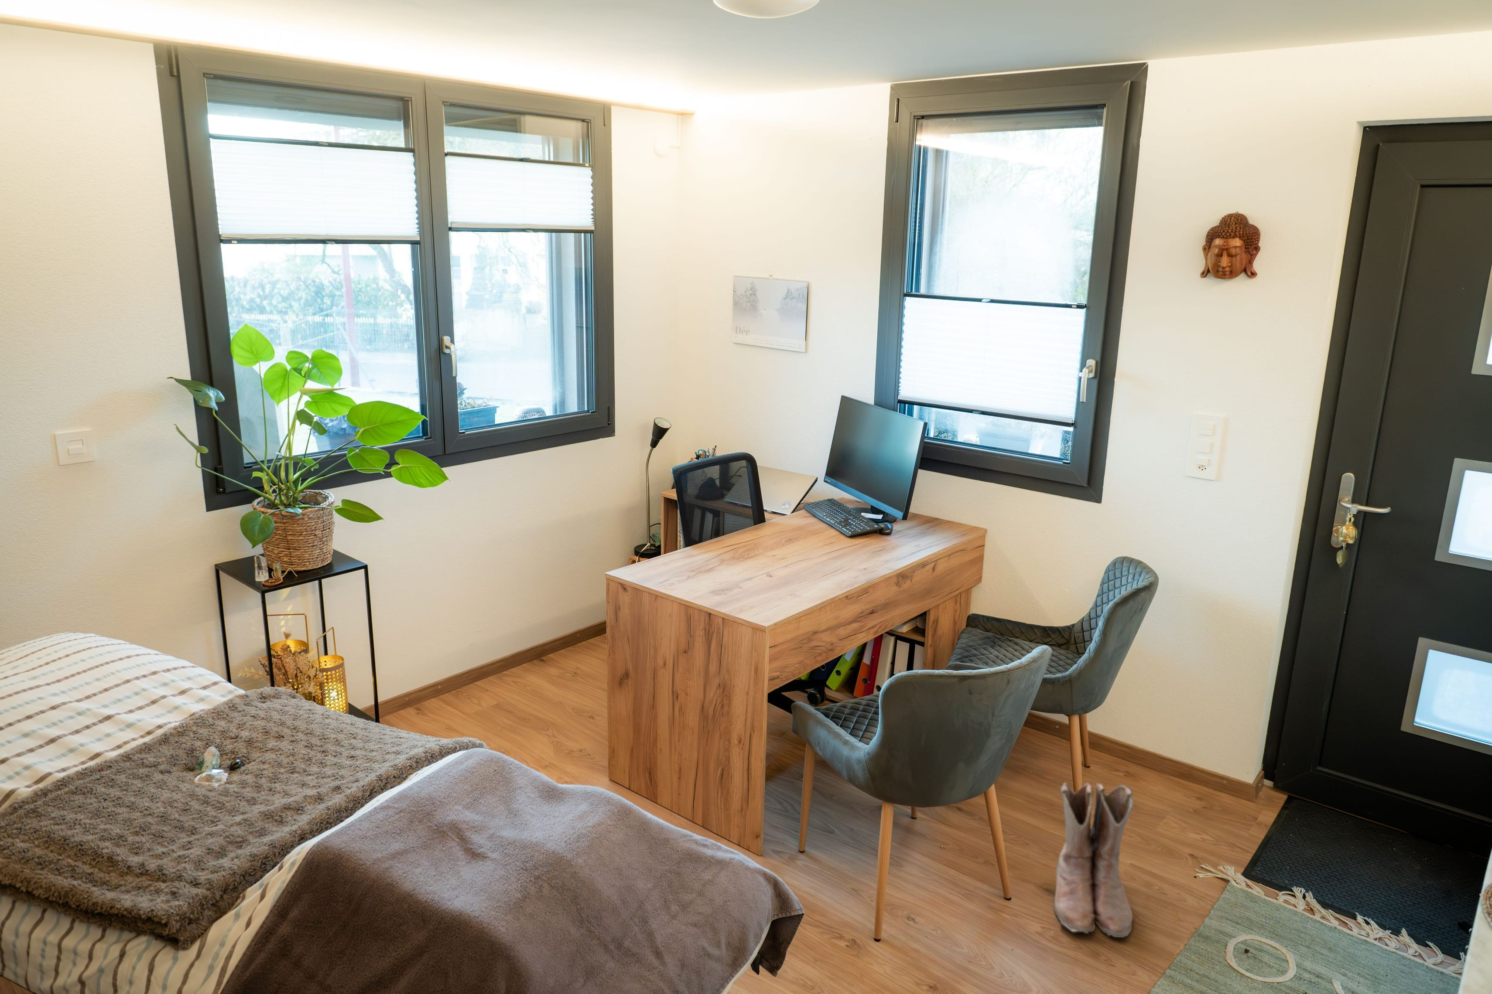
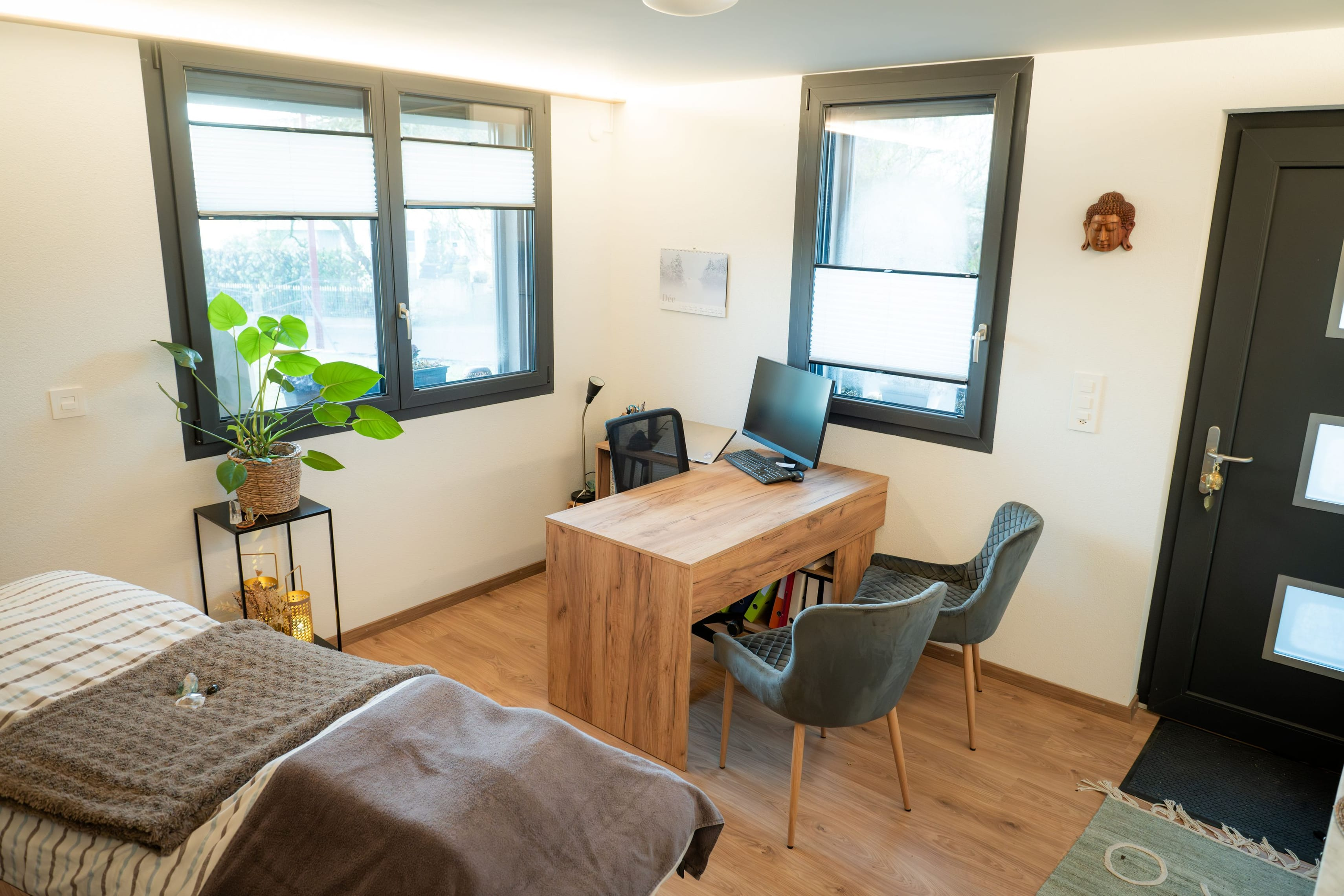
- boots [1054,781,1135,937]
